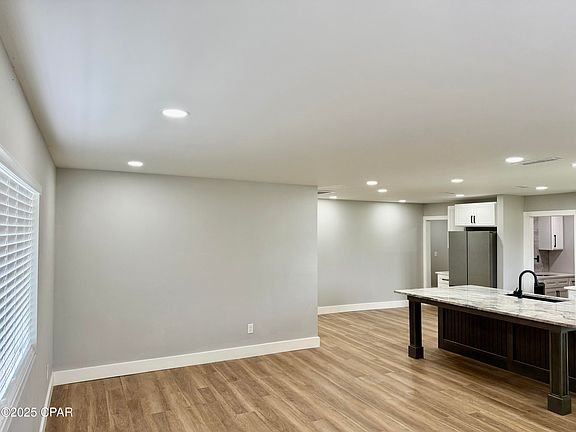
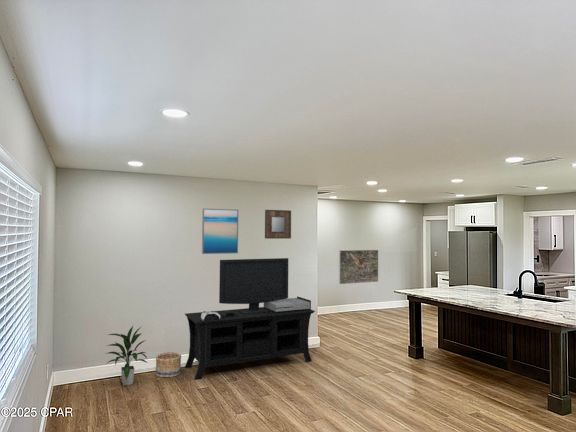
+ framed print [338,249,379,285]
+ wall art [201,207,239,255]
+ indoor plant [104,325,149,386]
+ home mirror [264,209,292,240]
+ media console [184,257,316,381]
+ basket [155,351,182,378]
